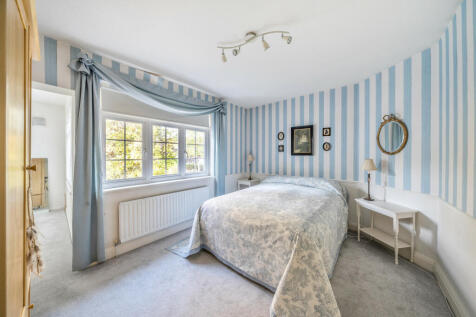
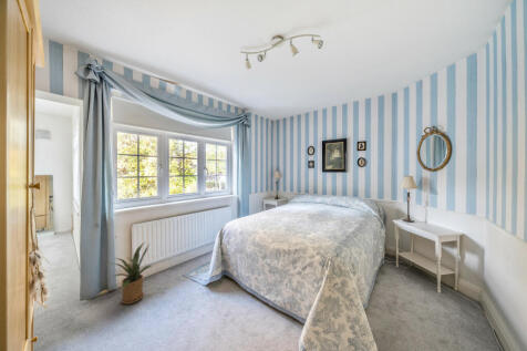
+ house plant [105,241,153,306]
